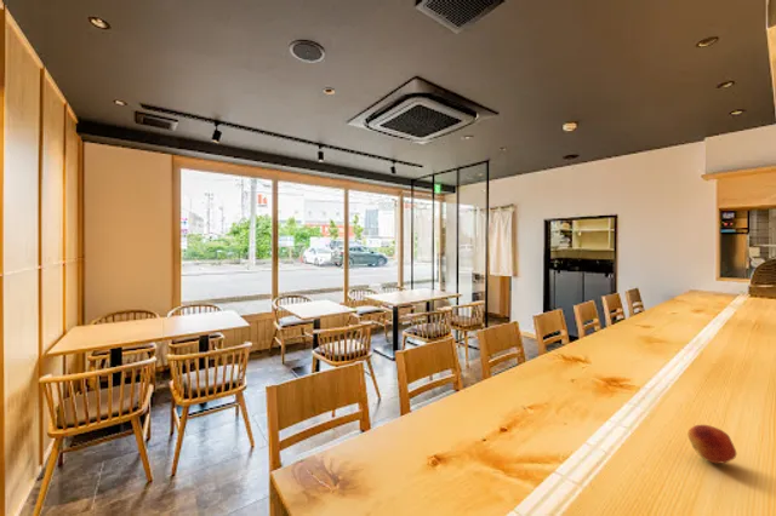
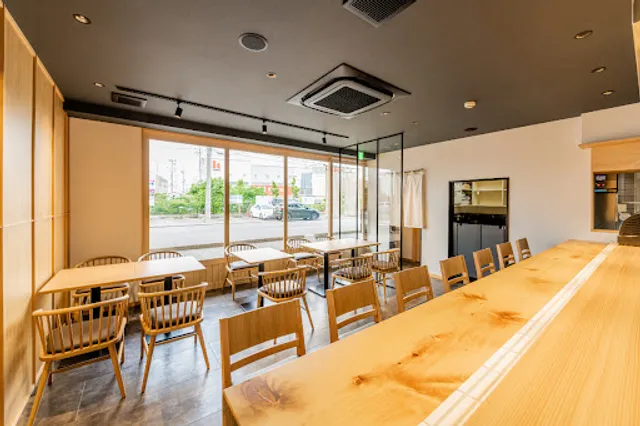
- fruit [686,424,737,465]
